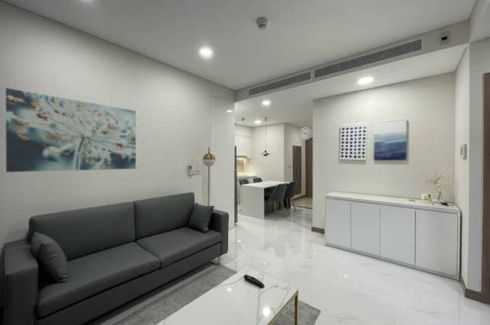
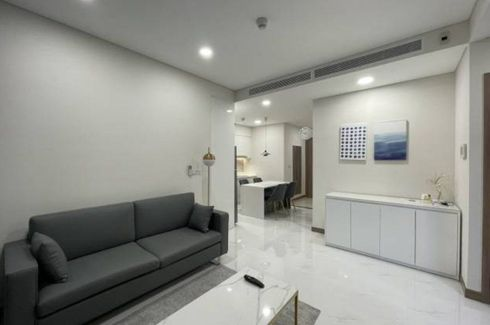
- wall art [5,87,137,173]
